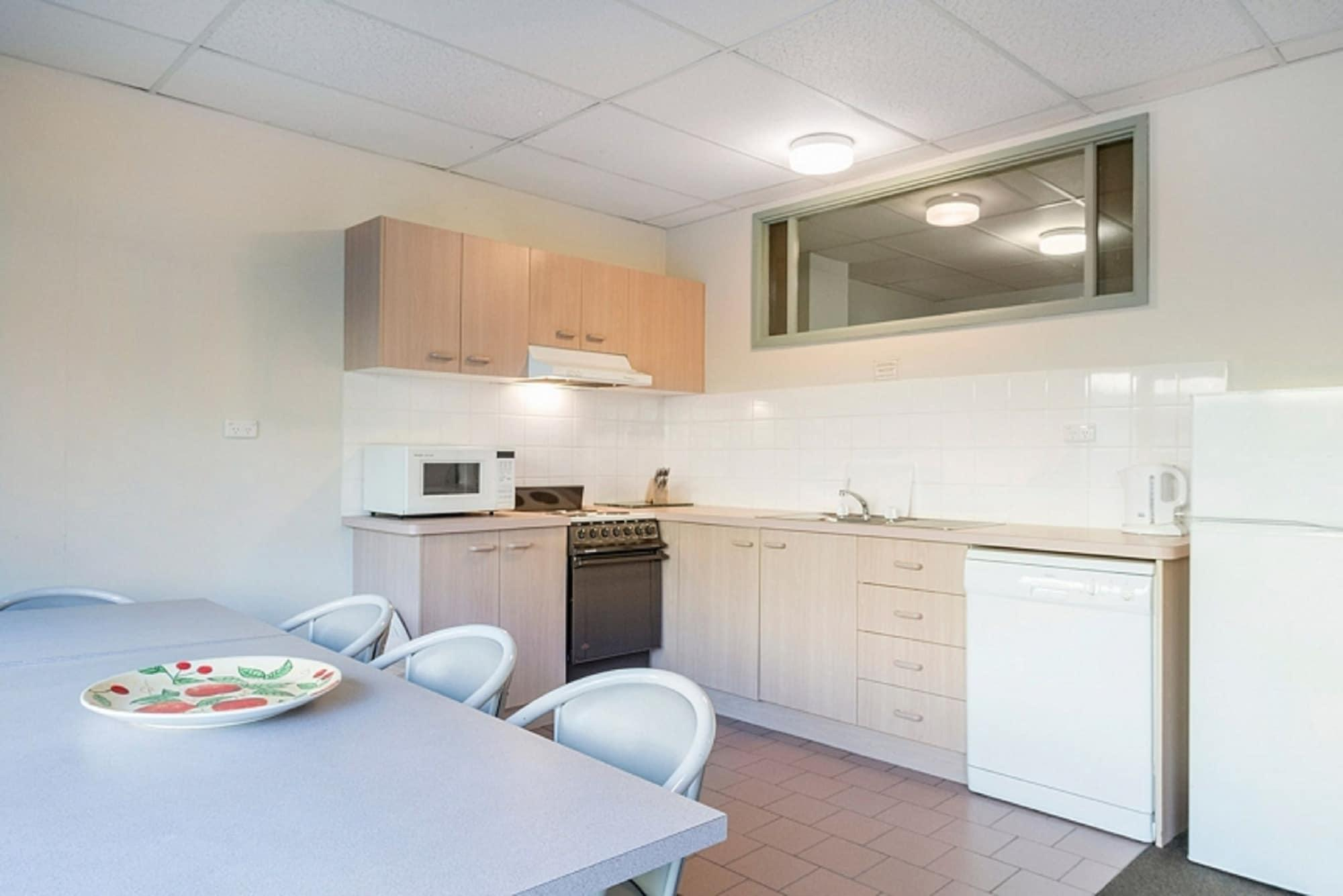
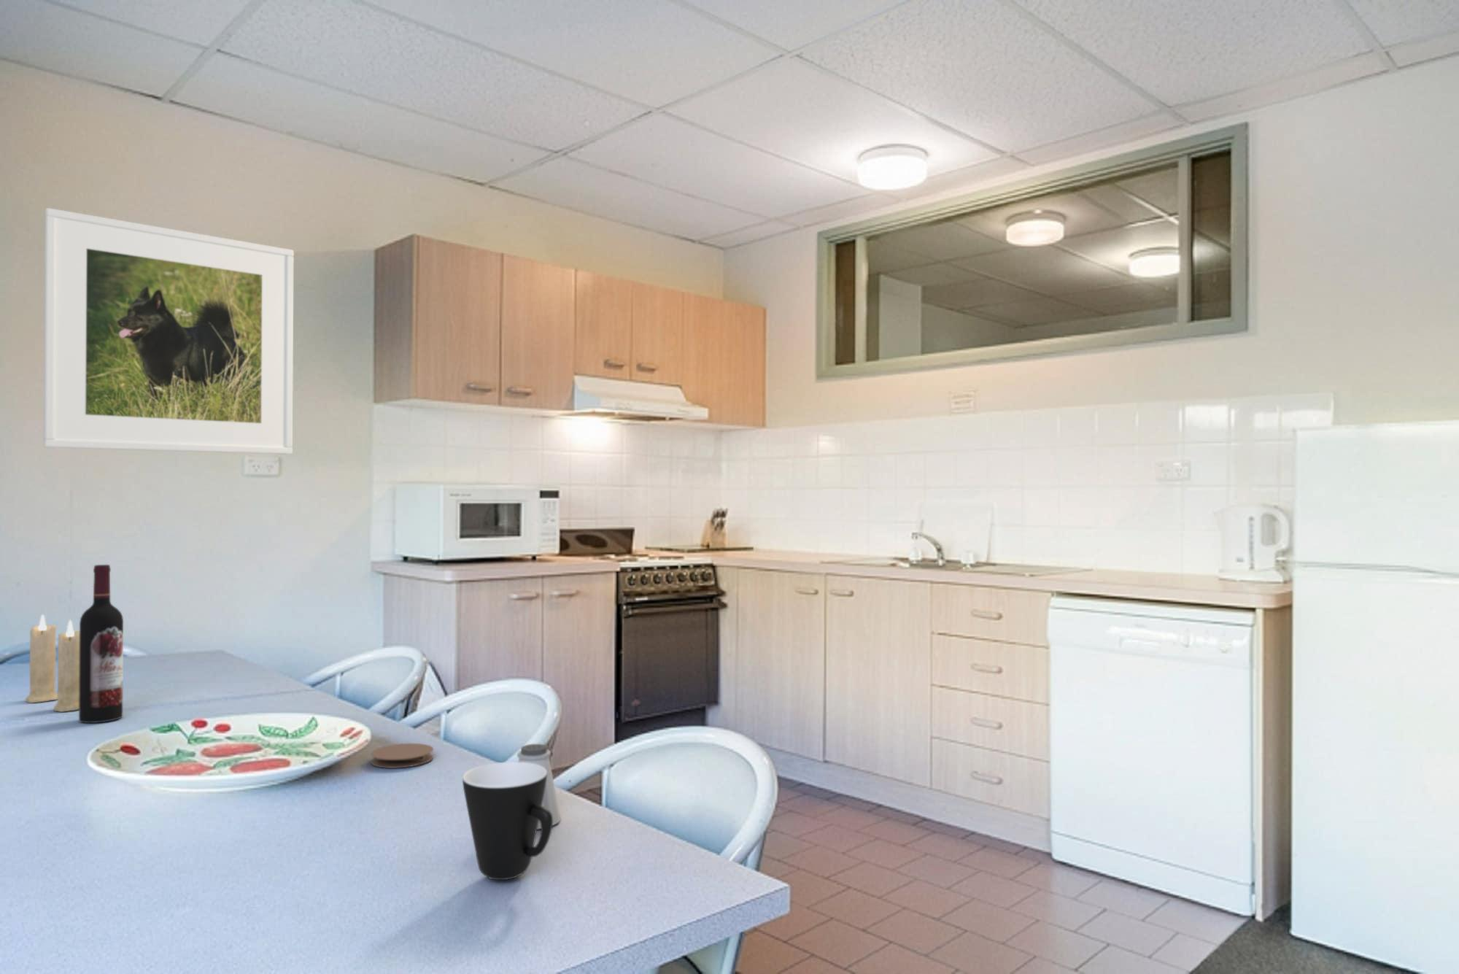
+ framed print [43,208,294,455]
+ saltshaker [516,744,562,831]
+ wine bottle [78,564,124,724]
+ candle [25,613,79,713]
+ coaster [369,742,435,769]
+ mug [462,761,553,881]
